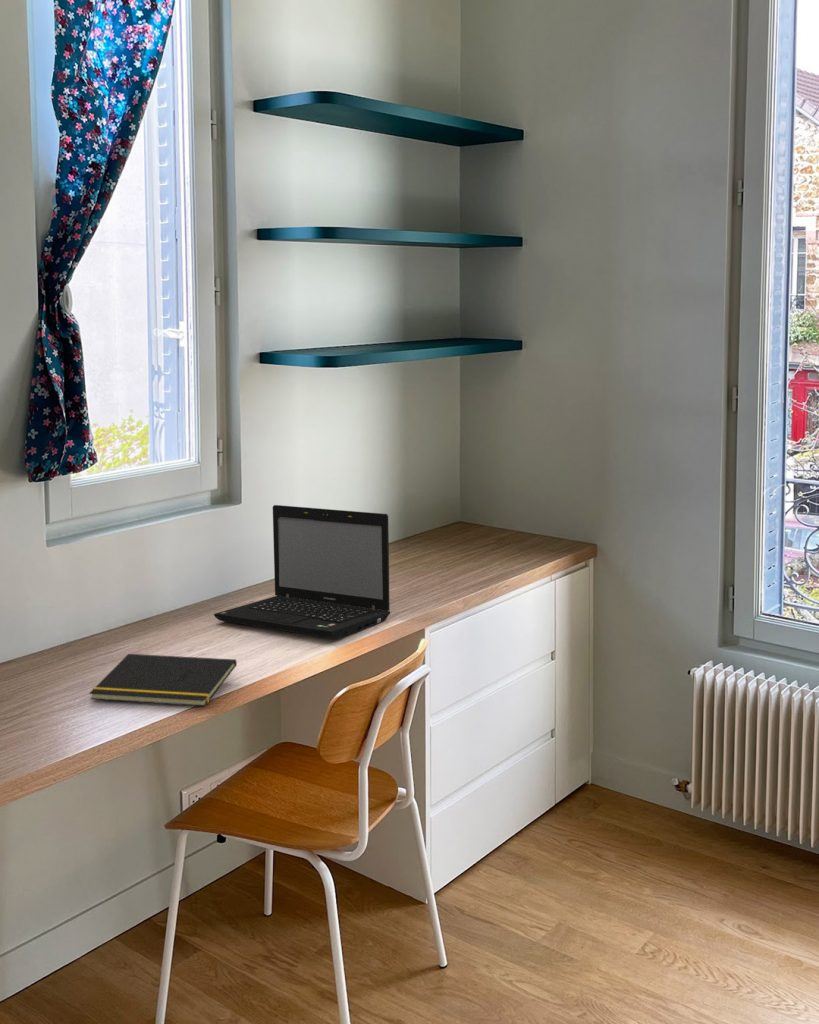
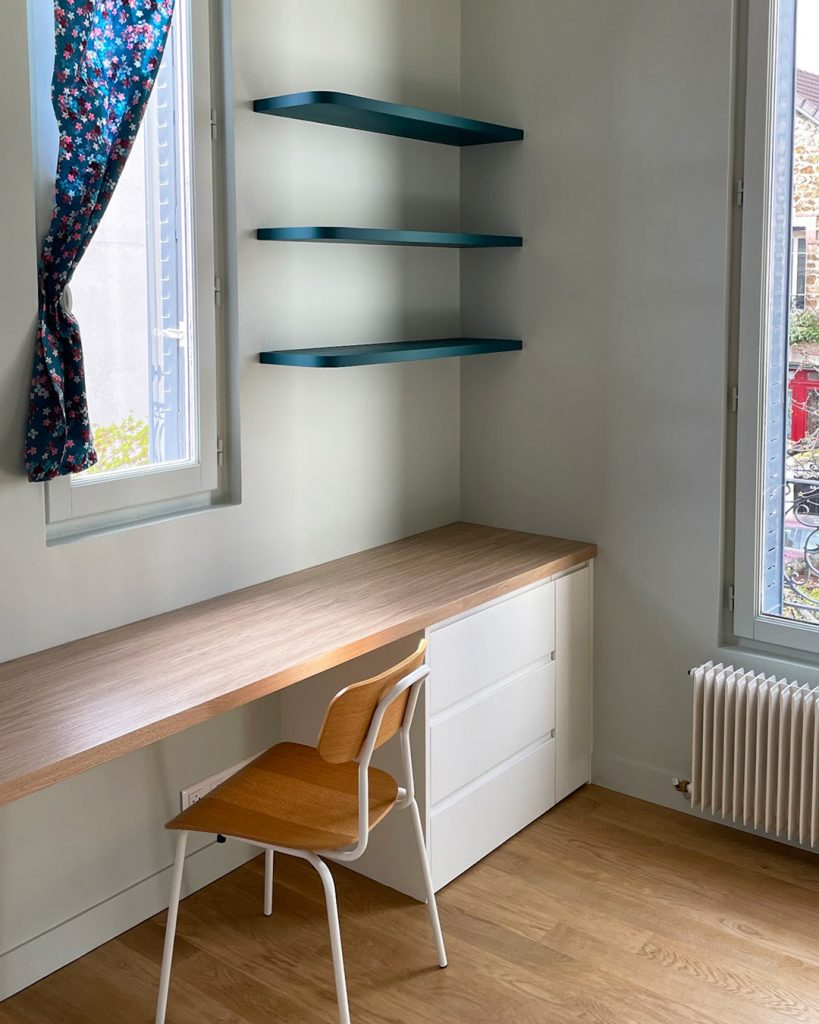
- laptop [213,504,391,640]
- notepad [89,653,238,707]
